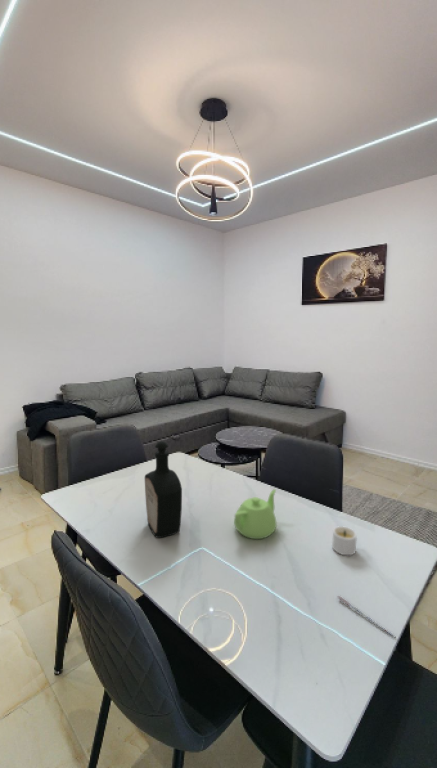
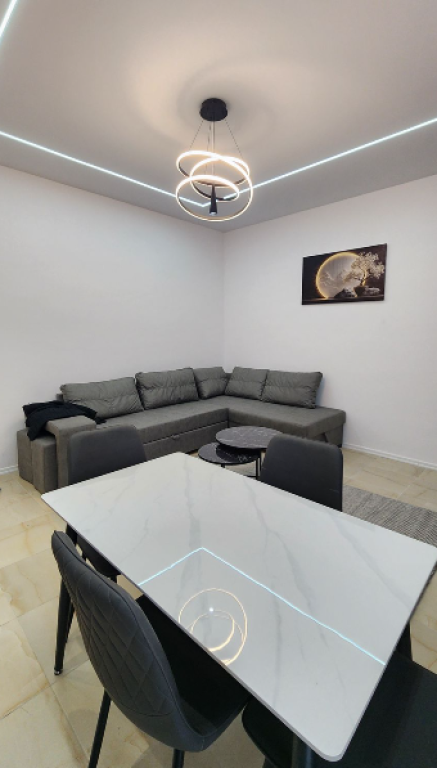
- candle [331,525,358,556]
- pen [337,595,396,638]
- bottle [144,440,183,539]
- teapot [233,488,278,540]
